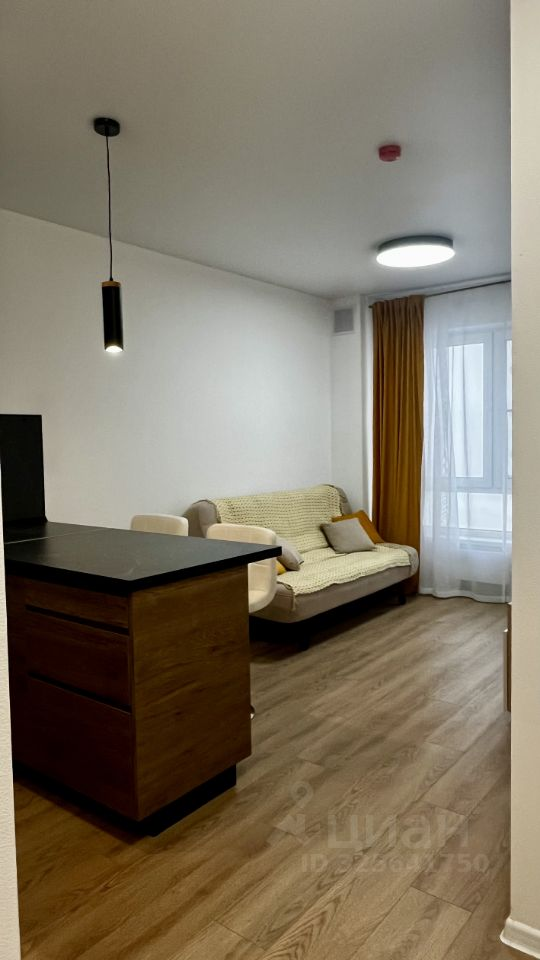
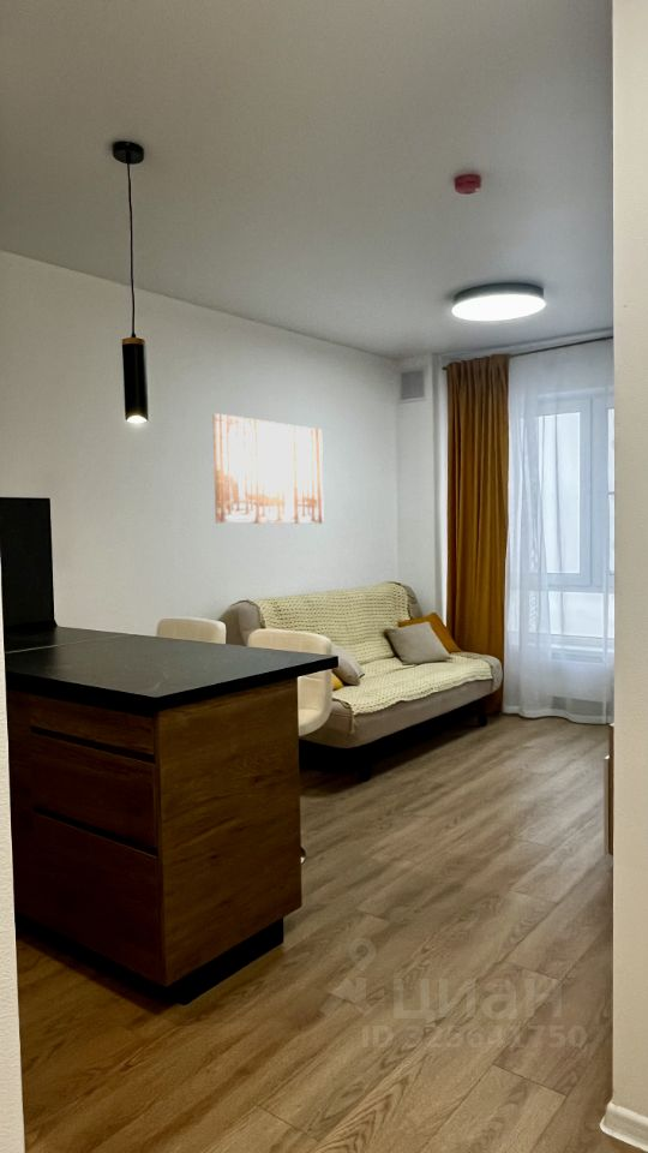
+ wall art [211,412,325,525]
